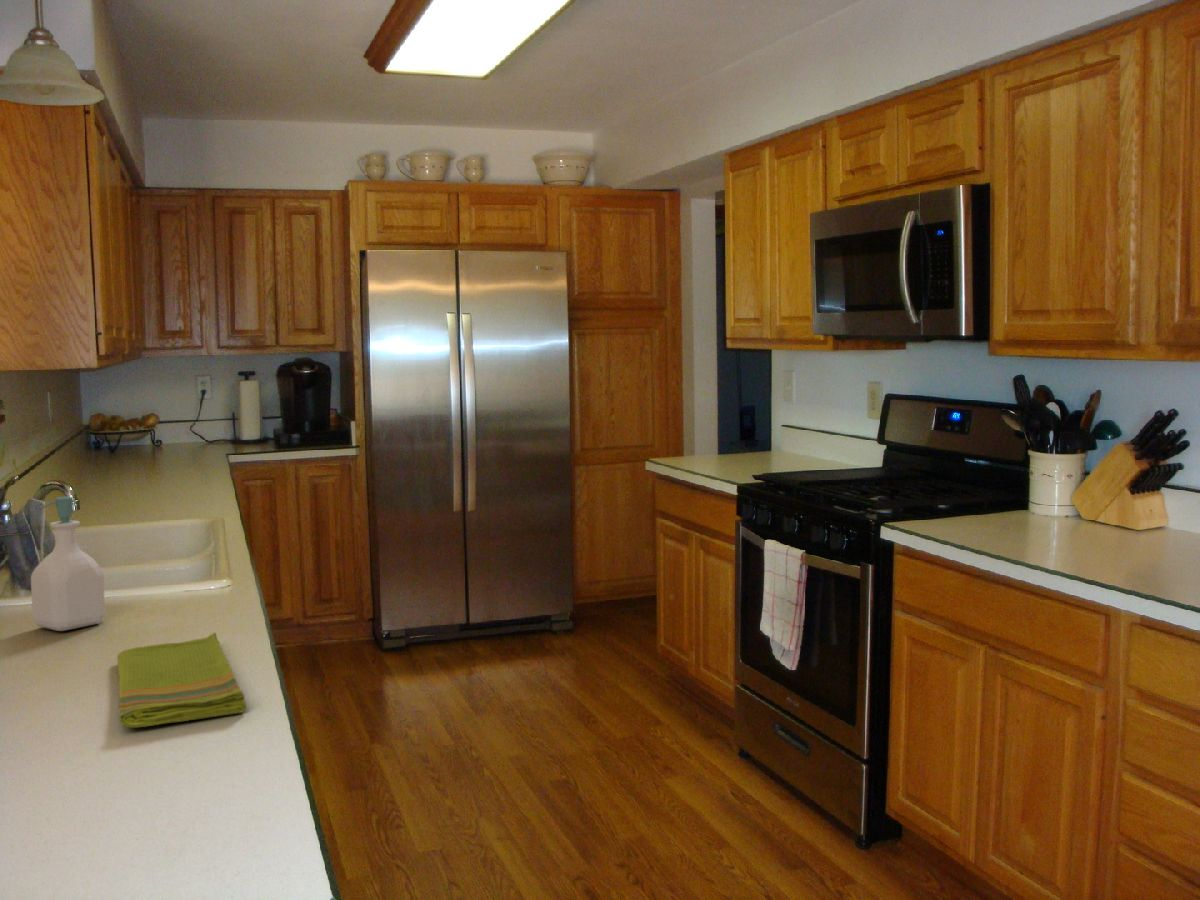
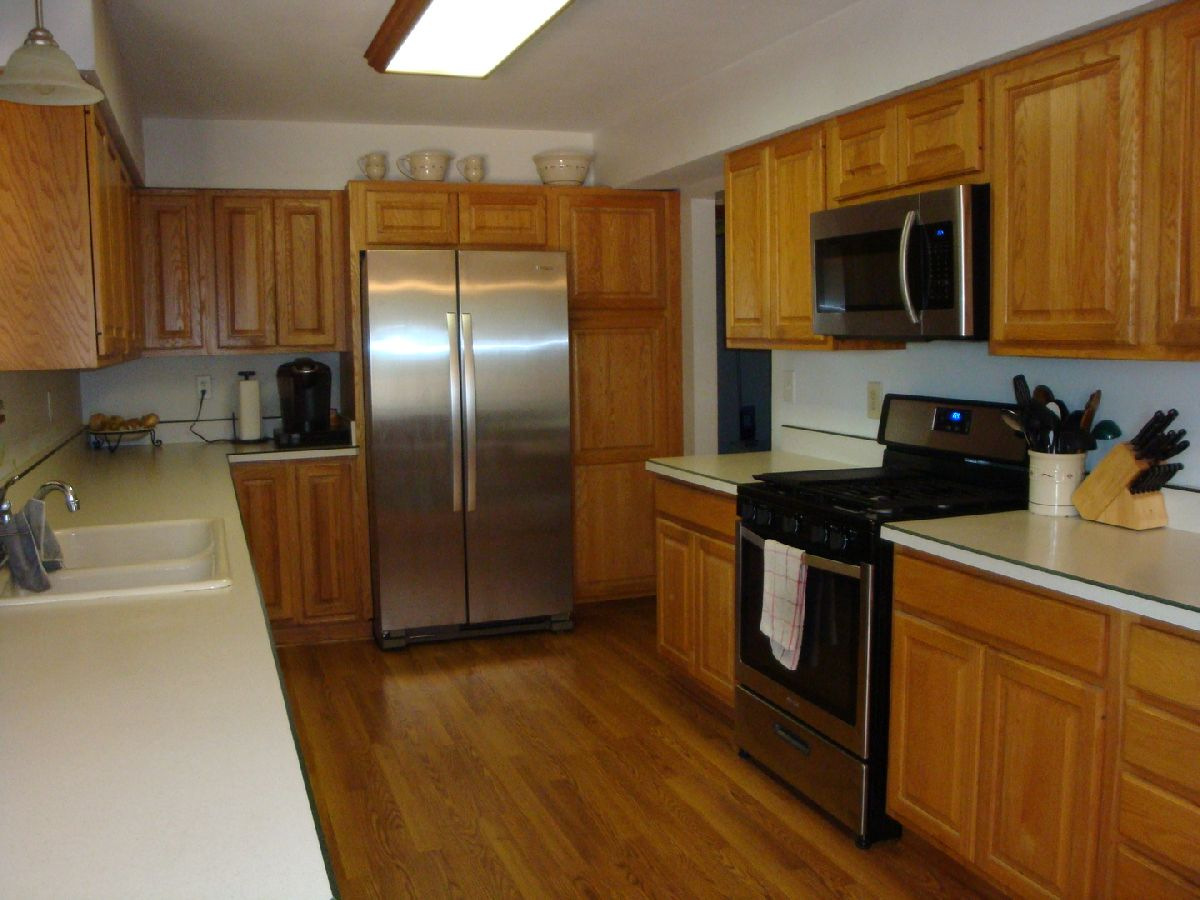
- soap bottle [30,496,106,632]
- dish towel [116,632,247,729]
